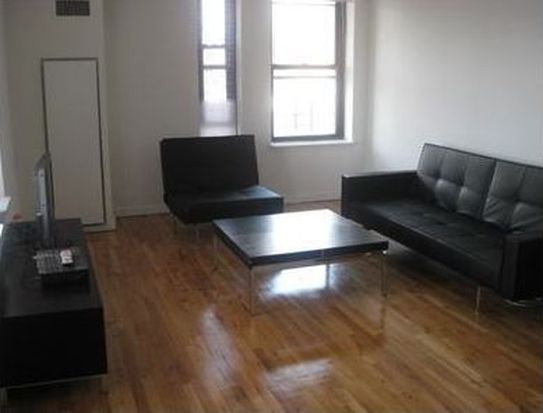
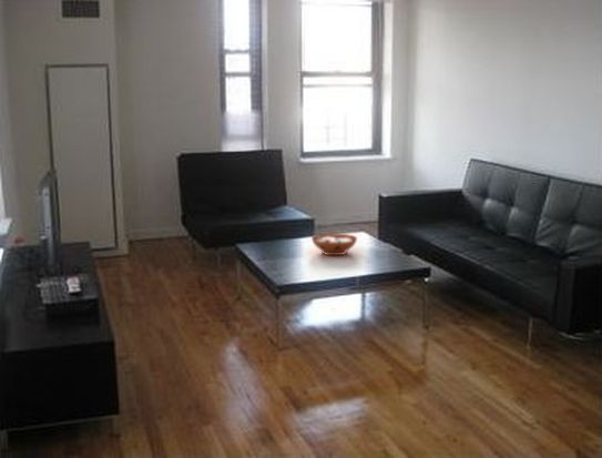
+ decorative bowl [310,232,358,256]
